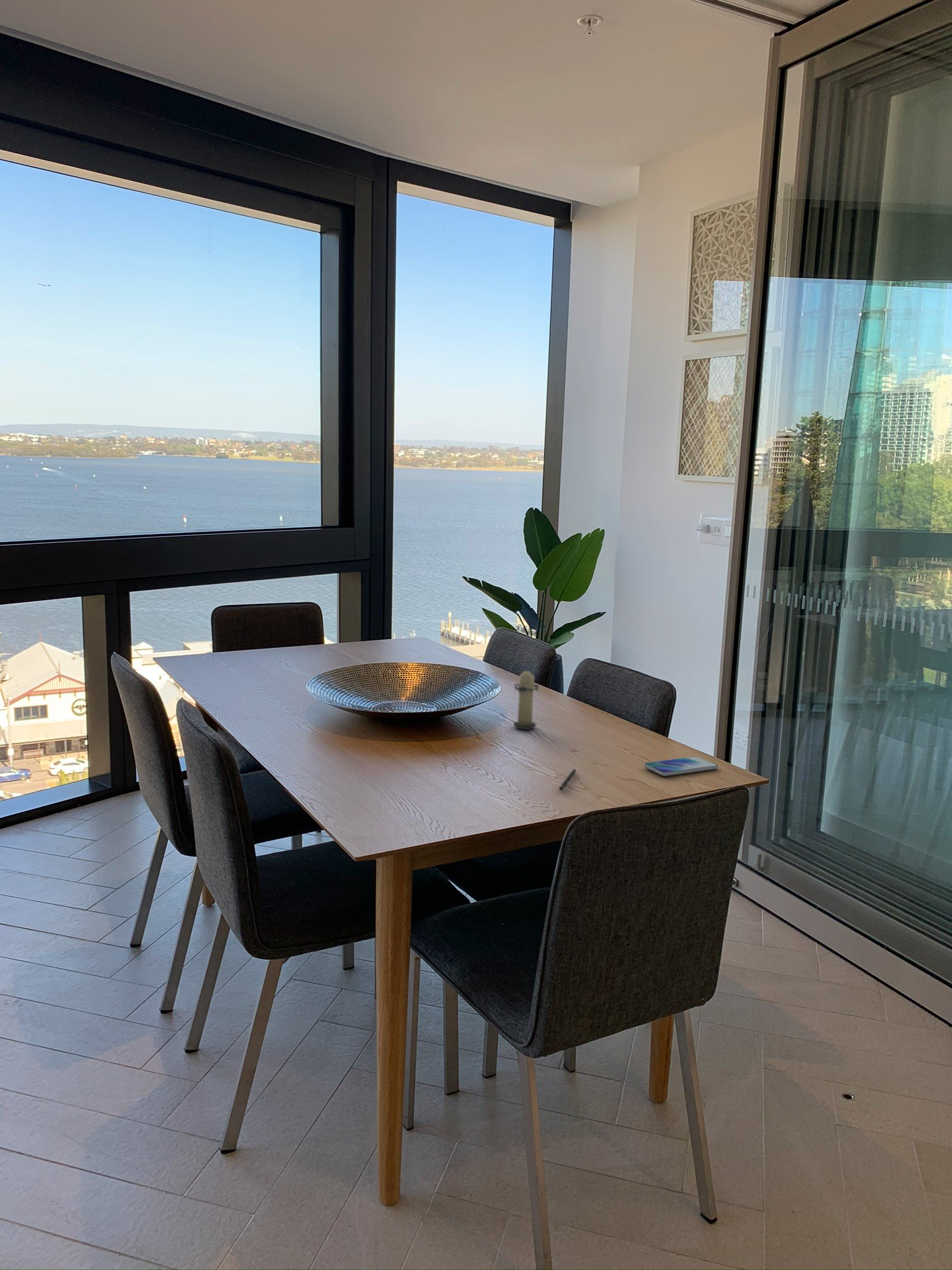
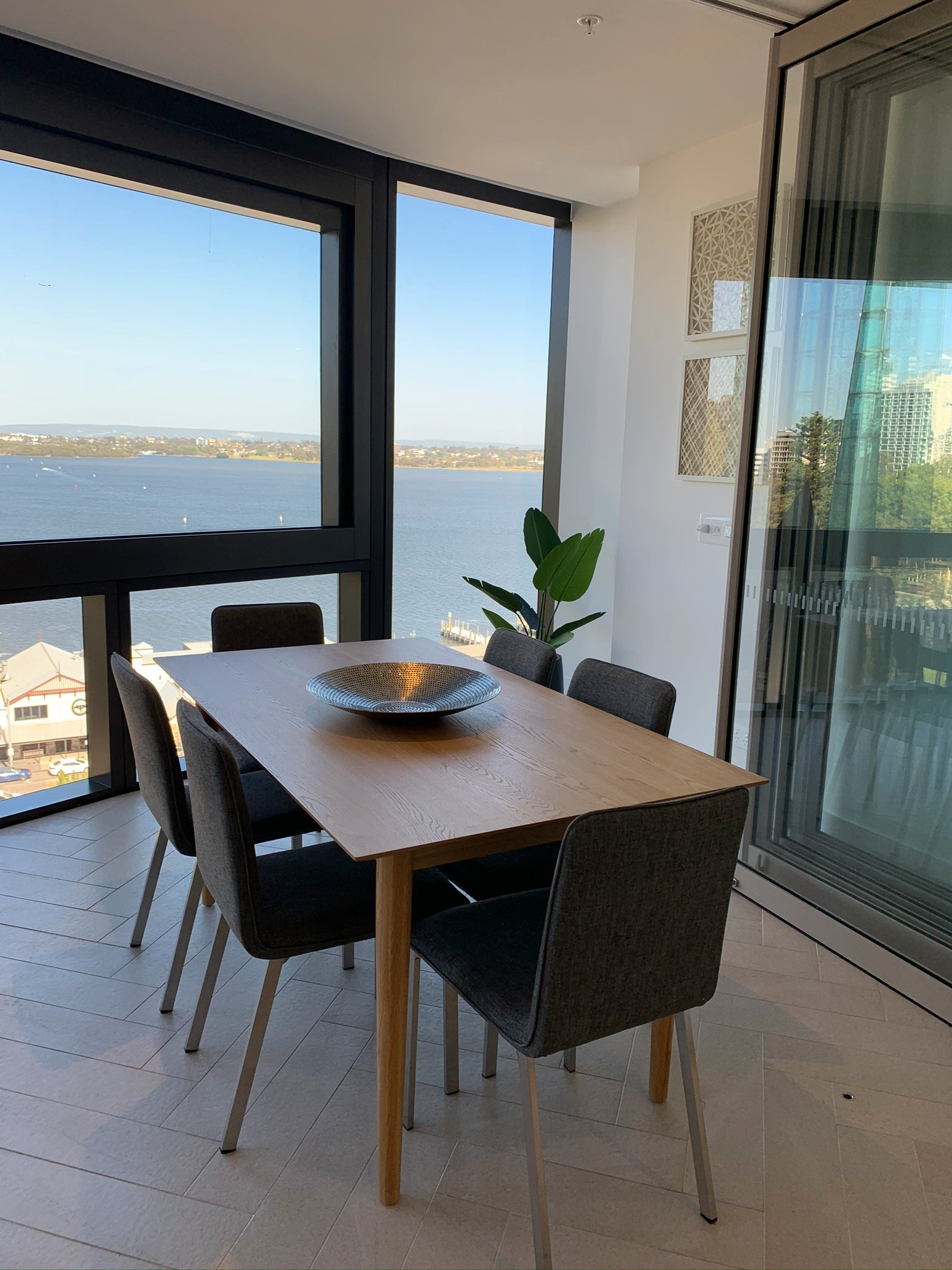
- pen [558,768,577,791]
- smartphone [643,756,719,776]
- candle [513,666,540,730]
